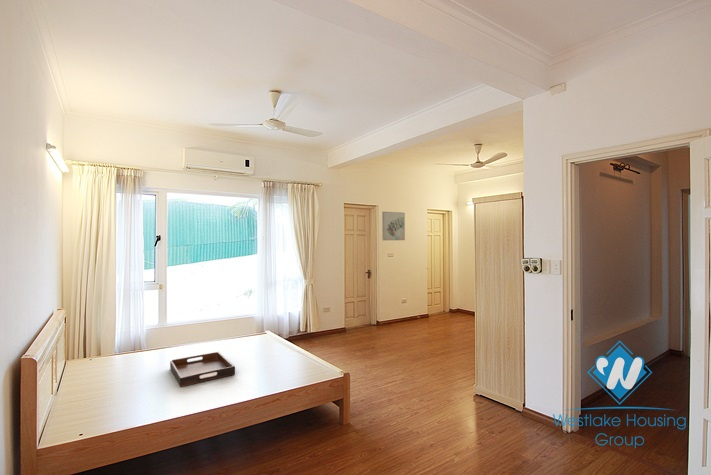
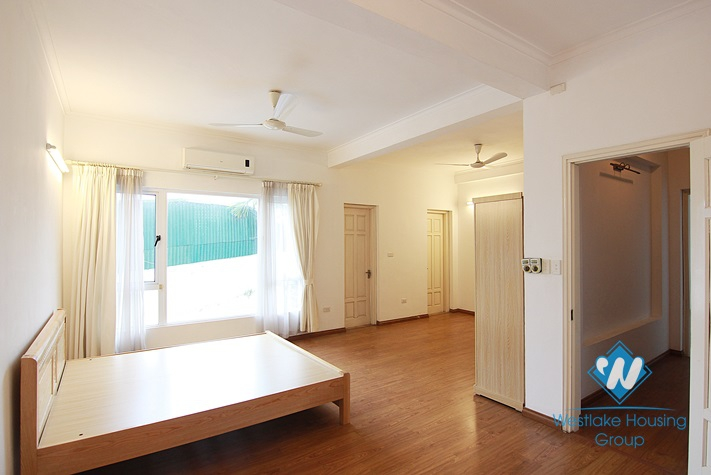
- wall art [381,211,406,241]
- serving tray [169,351,236,388]
